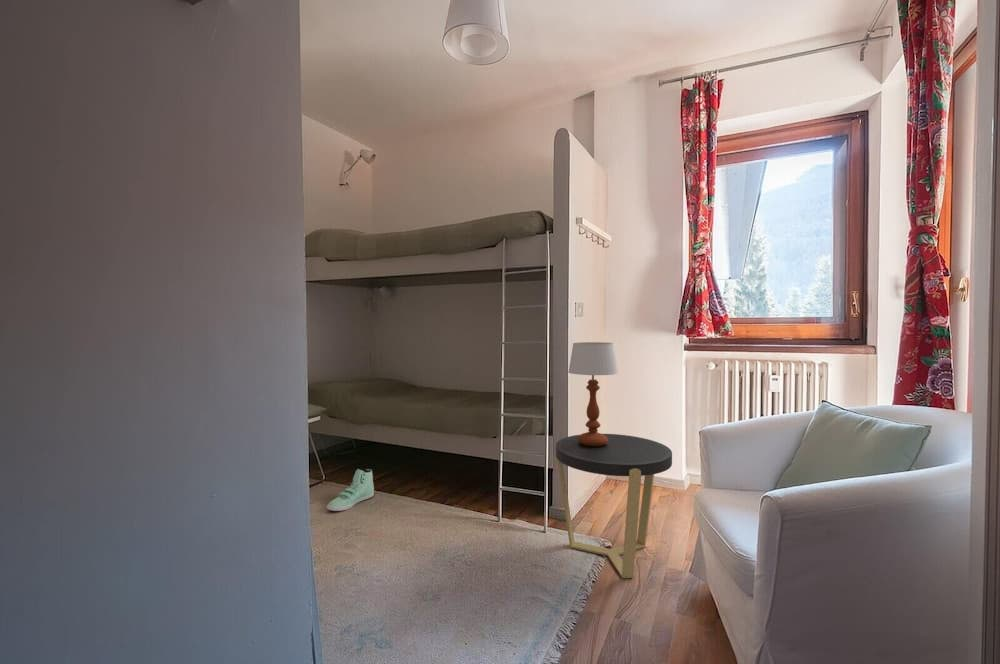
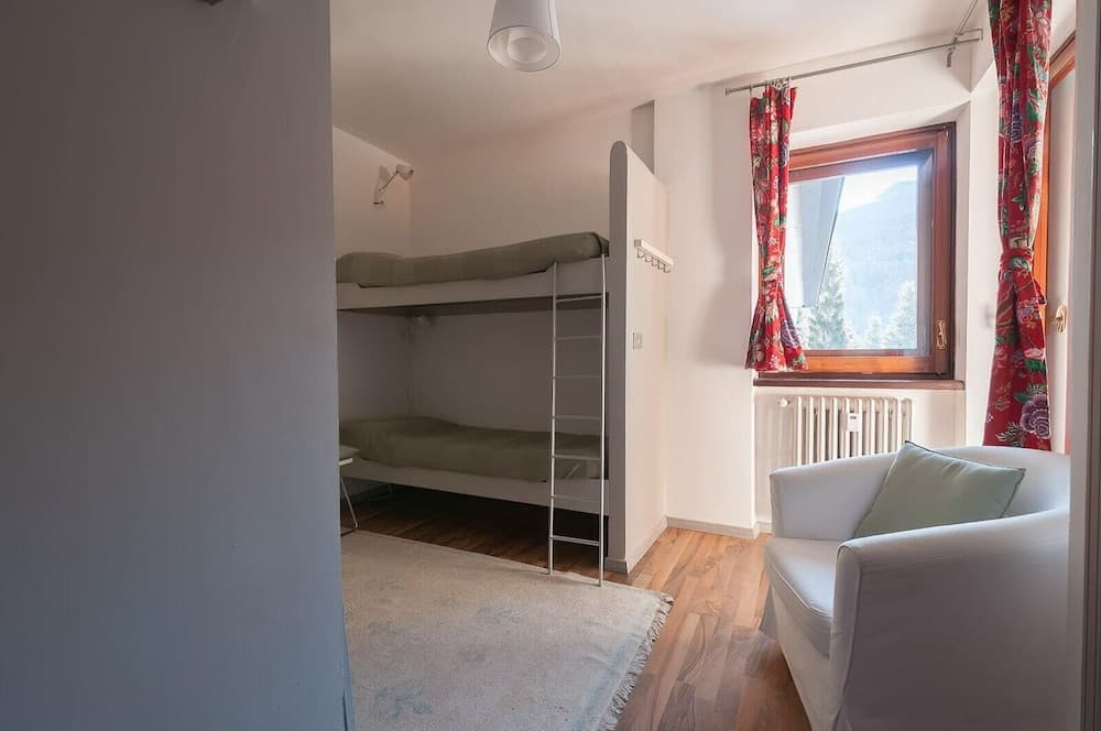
- sneaker [326,468,375,512]
- side table [555,433,673,579]
- table lamp [567,341,619,447]
